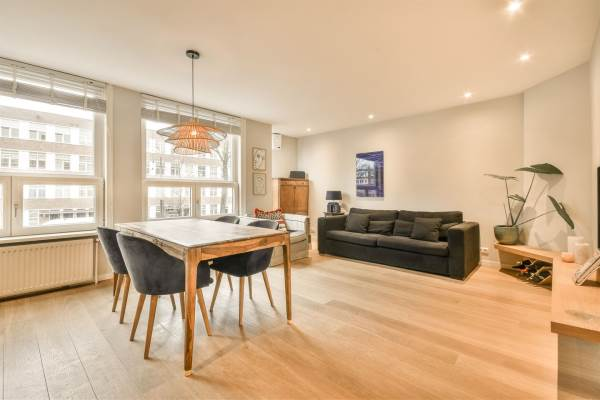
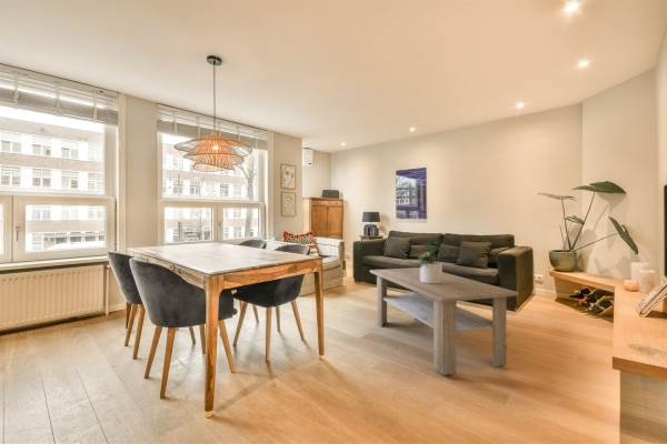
+ coffee table [369,266,520,376]
+ potted plant [412,240,451,284]
